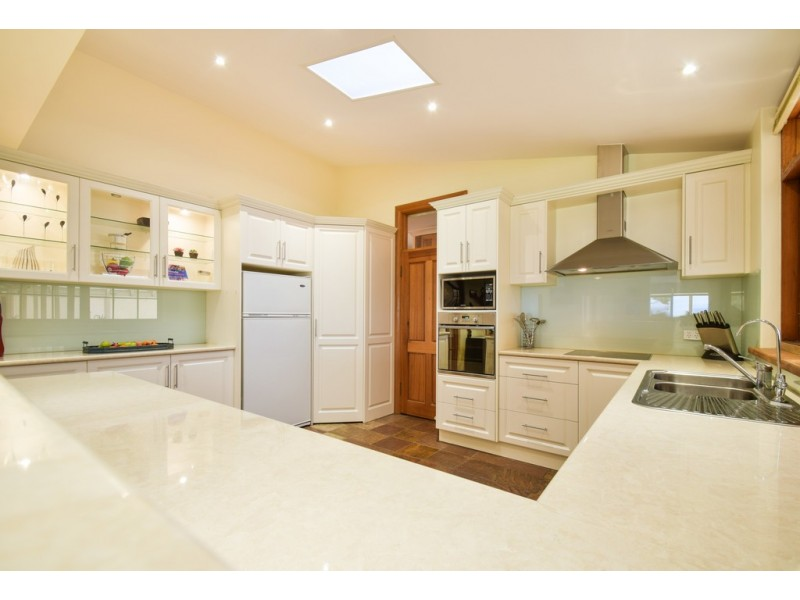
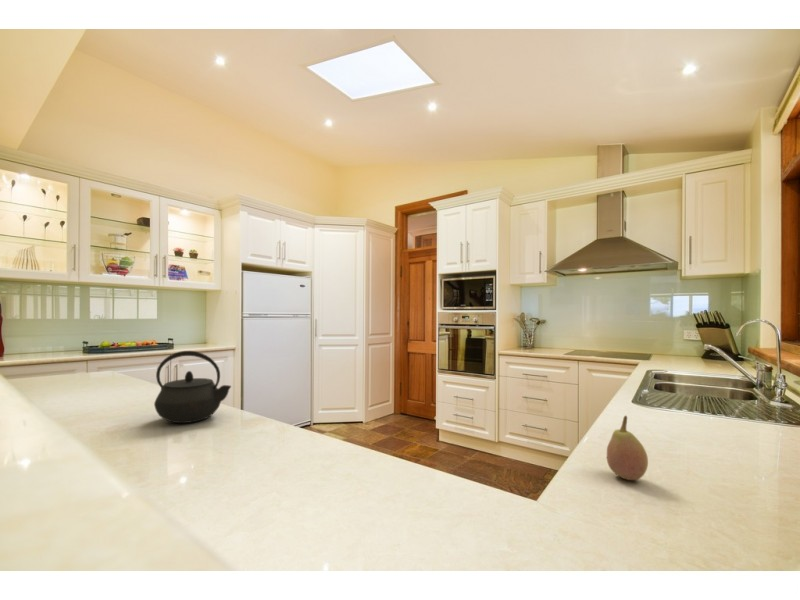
+ fruit [606,415,649,481]
+ kettle [153,350,232,424]
